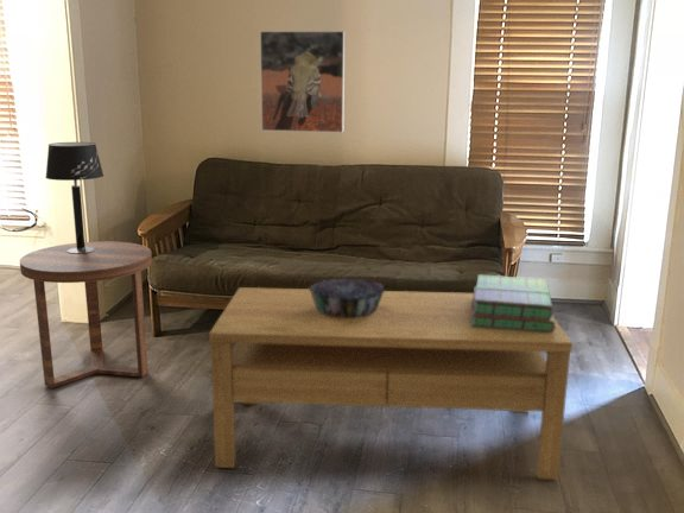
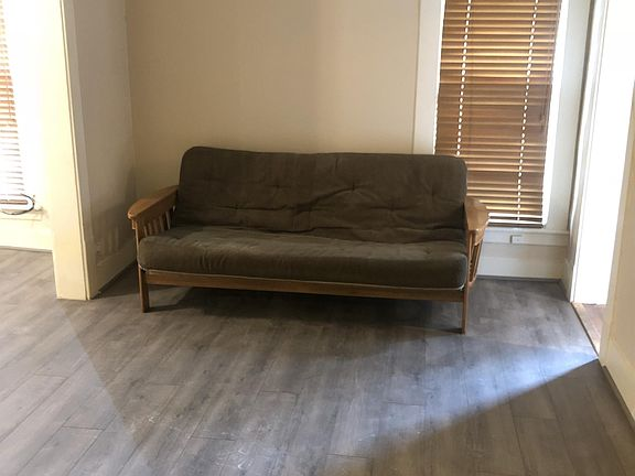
- decorative bowl [308,278,386,318]
- table lamp [45,141,104,254]
- side table [19,240,153,390]
- coffee table [208,286,574,481]
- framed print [259,30,346,134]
- stack of books [471,273,555,332]
